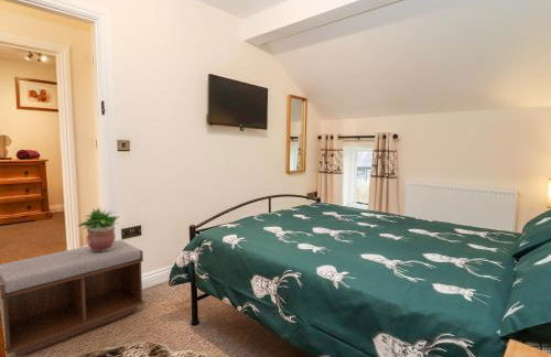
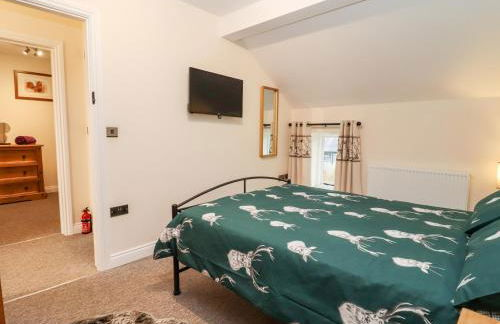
- bench [0,239,145,357]
- potted plant [77,205,120,251]
